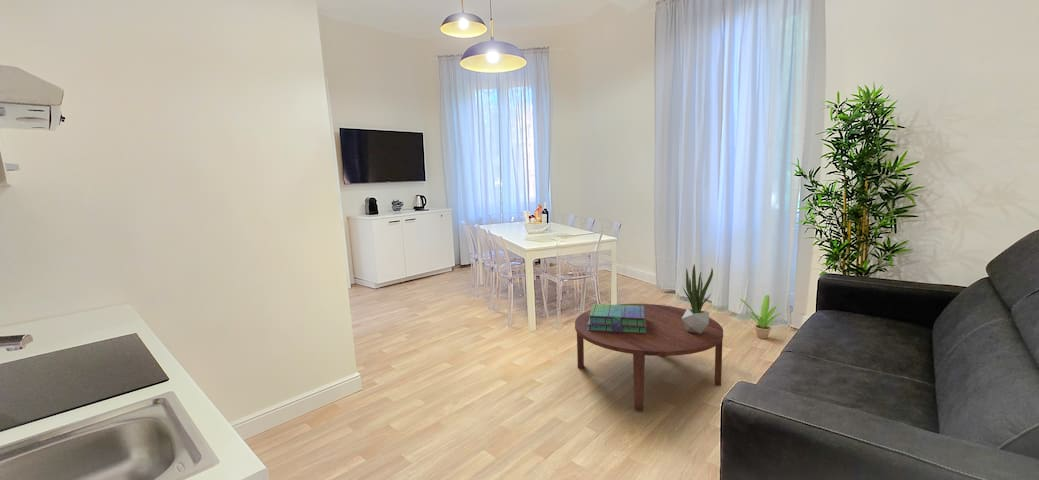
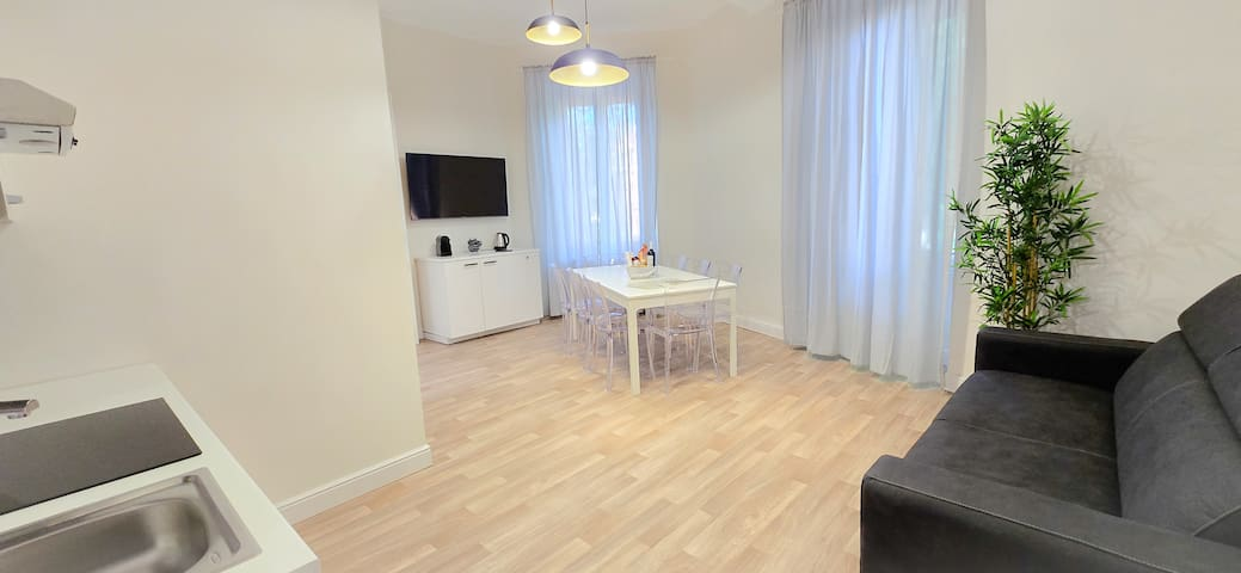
- coffee table [574,303,724,412]
- potted plant [682,263,714,334]
- stack of books [588,303,647,333]
- potted plant [739,294,782,340]
